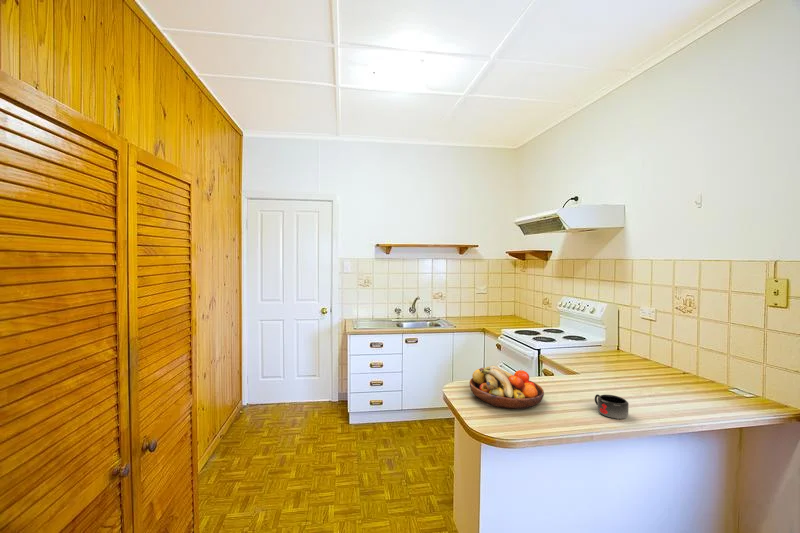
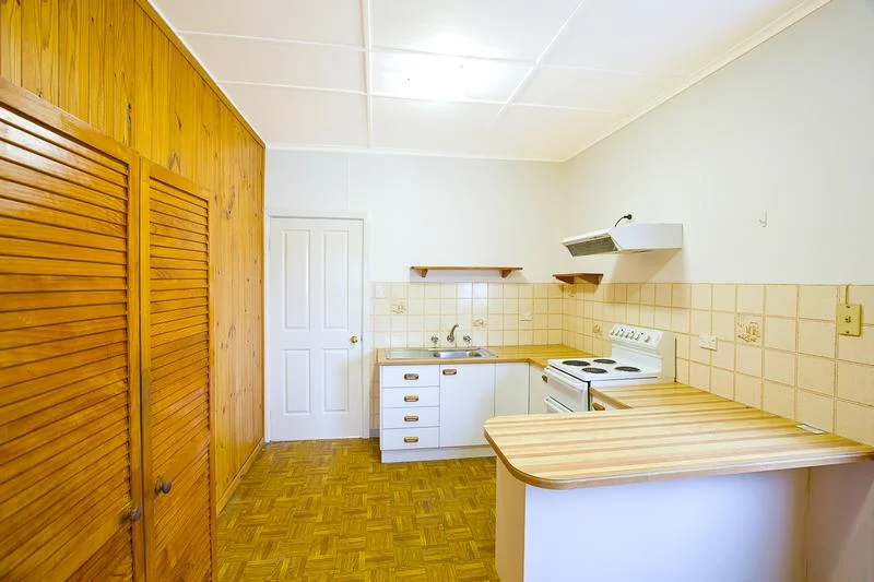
- mug [594,393,630,420]
- fruit bowl [469,365,545,410]
